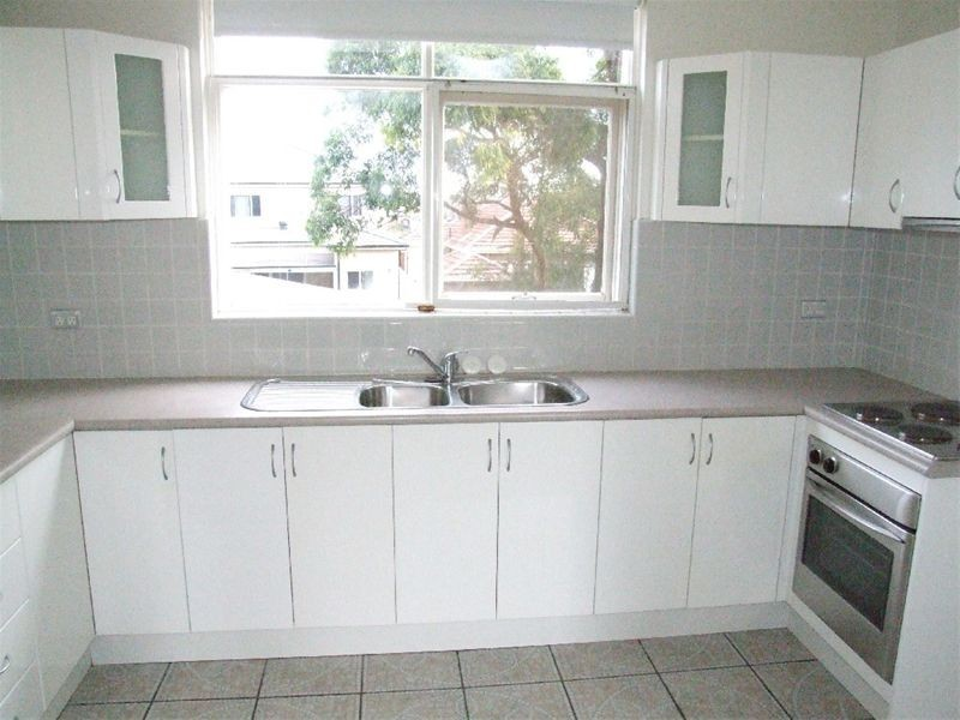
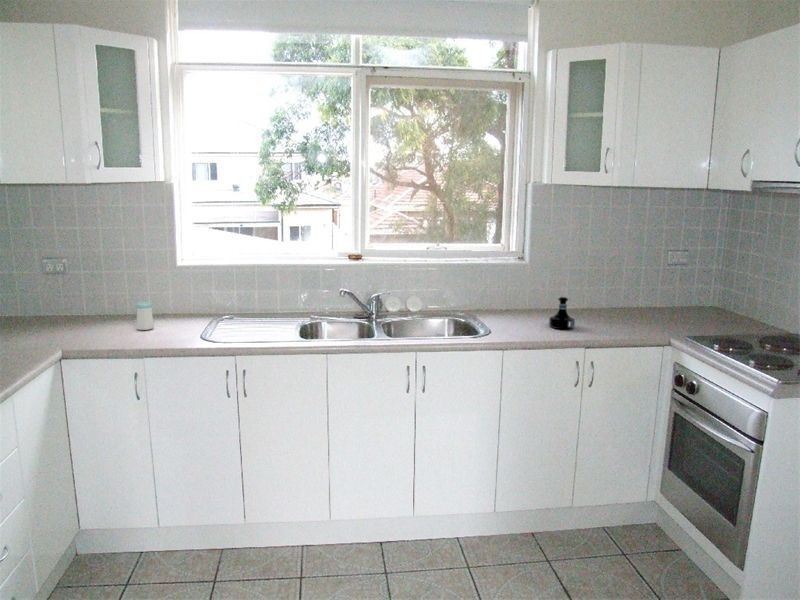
+ salt shaker [135,301,155,331]
+ tequila bottle [548,296,576,330]
